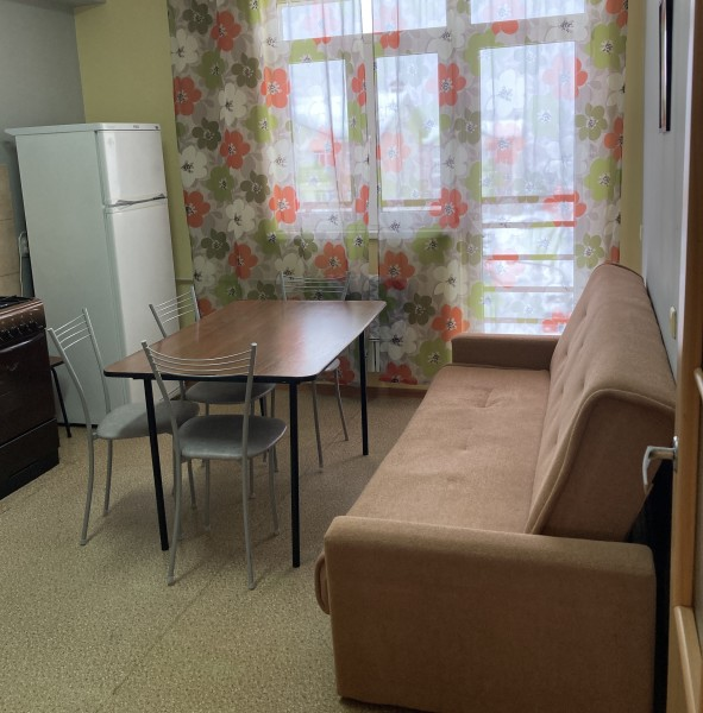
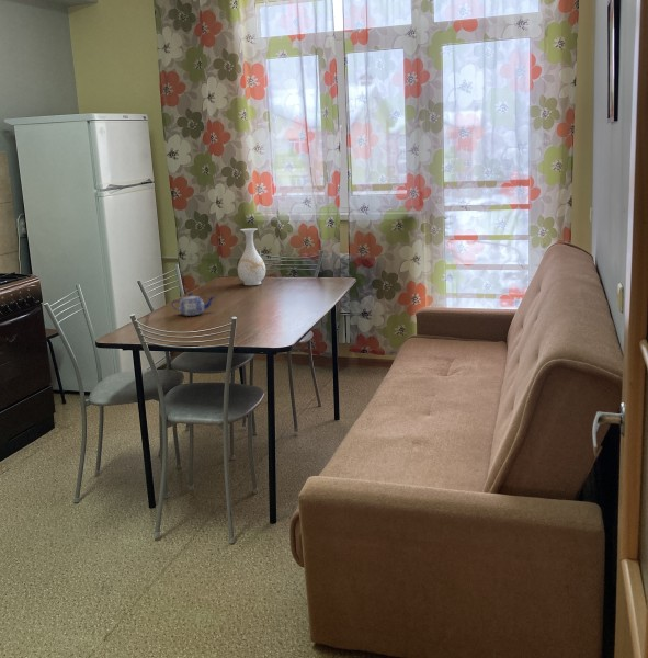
+ teapot [171,292,215,317]
+ vase [237,227,266,286]
